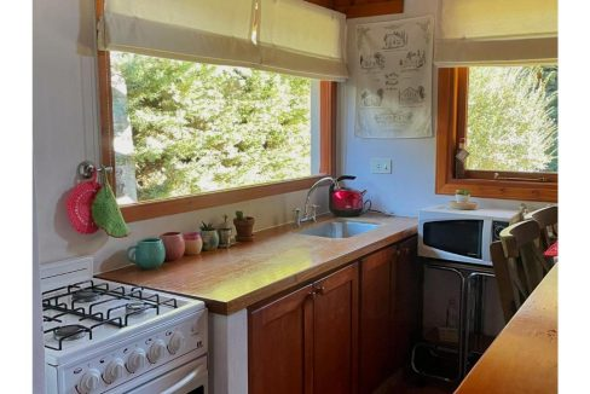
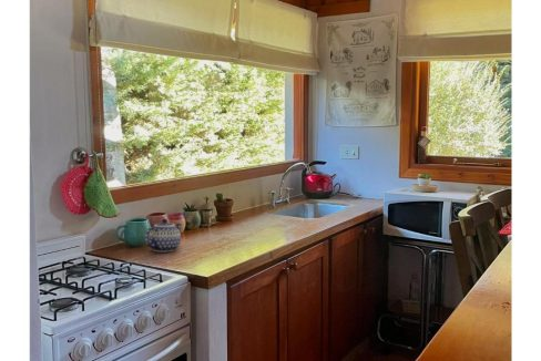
+ teapot [144,218,183,252]
